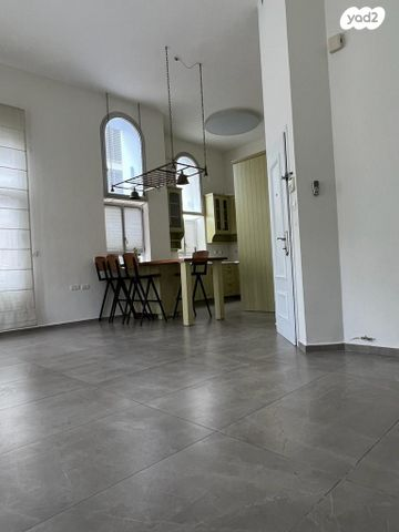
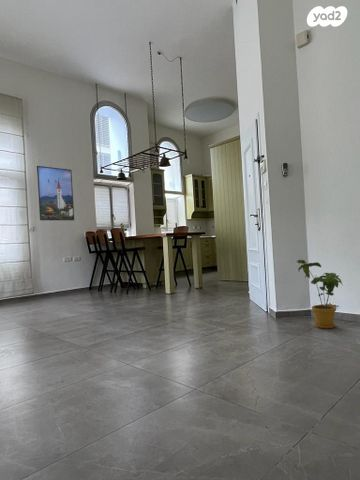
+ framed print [36,165,75,221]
+ house plant [295,259,343,329]
